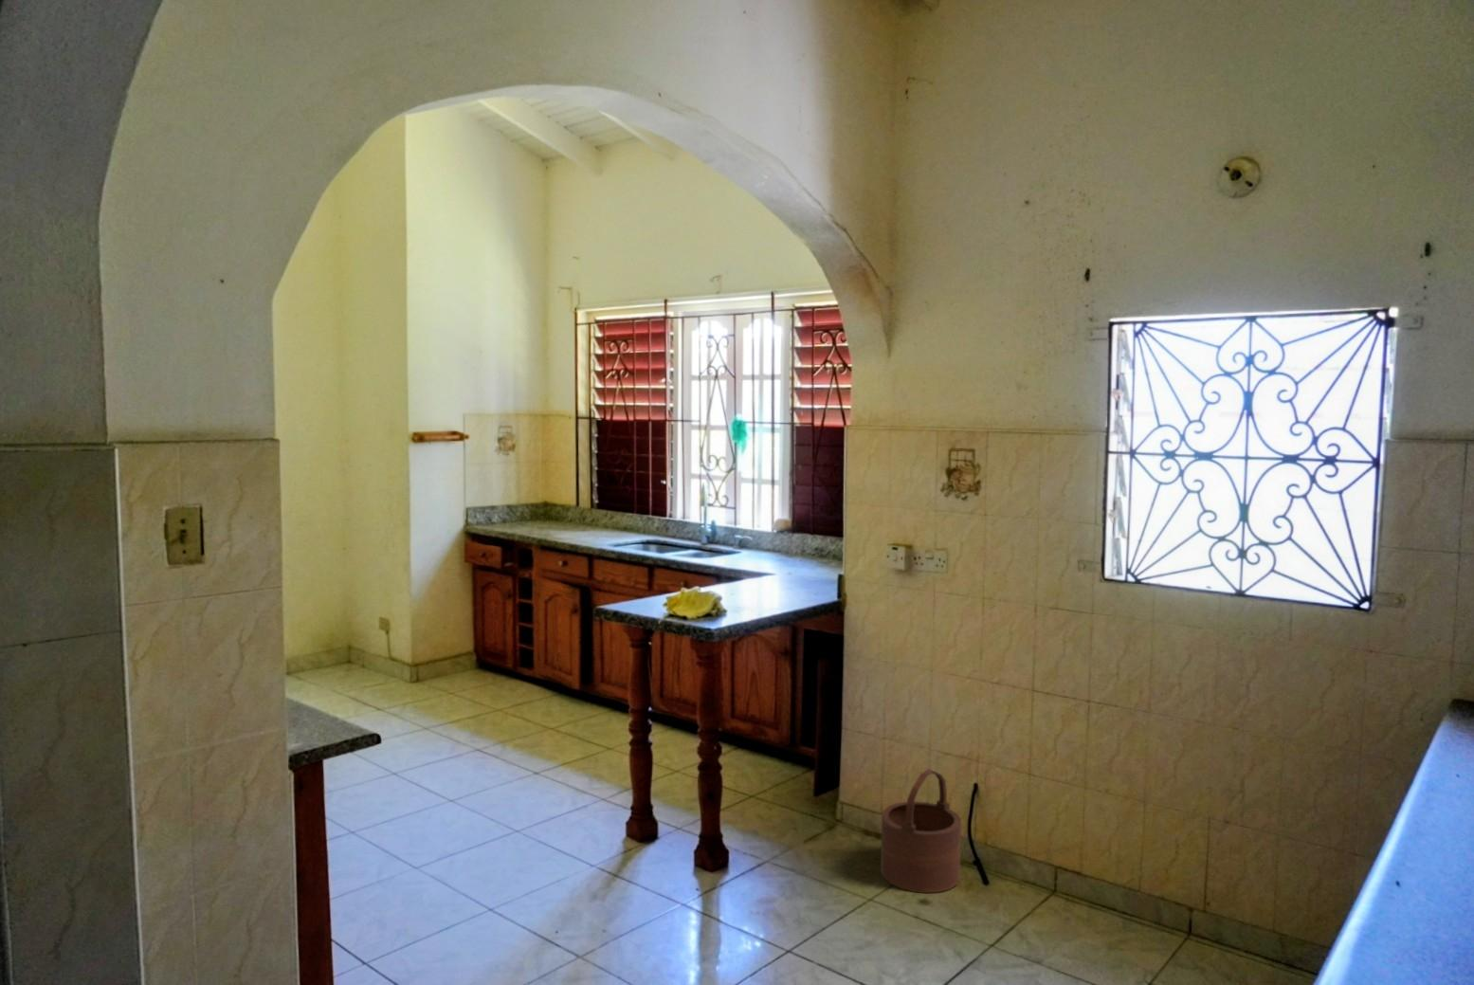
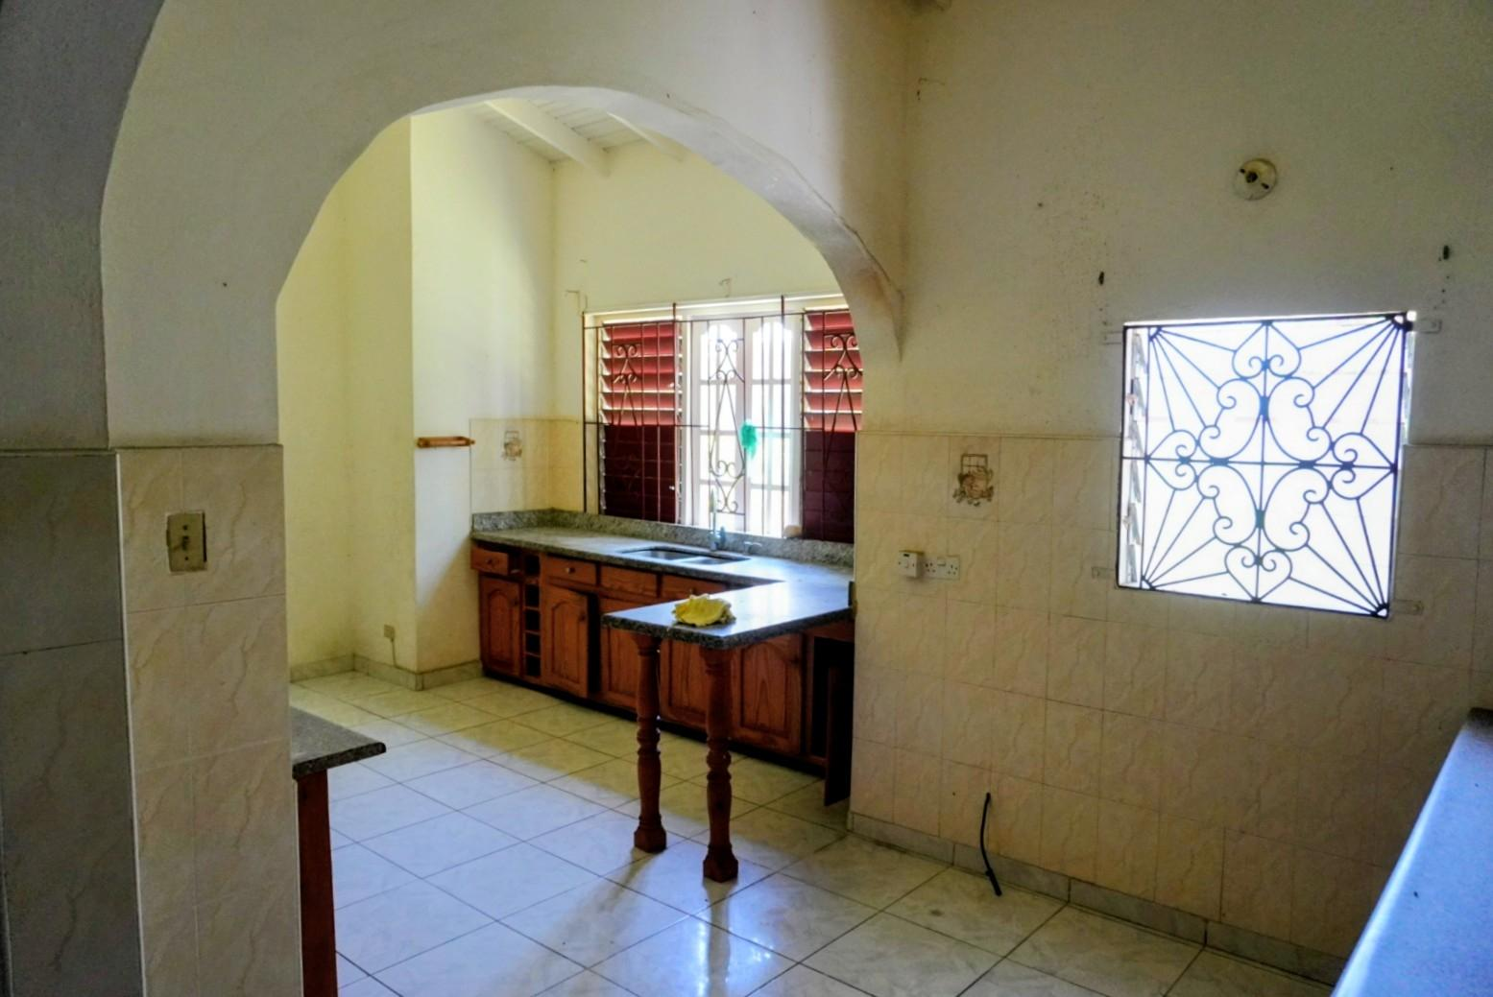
- wooden bucket [879,768,962,894]
